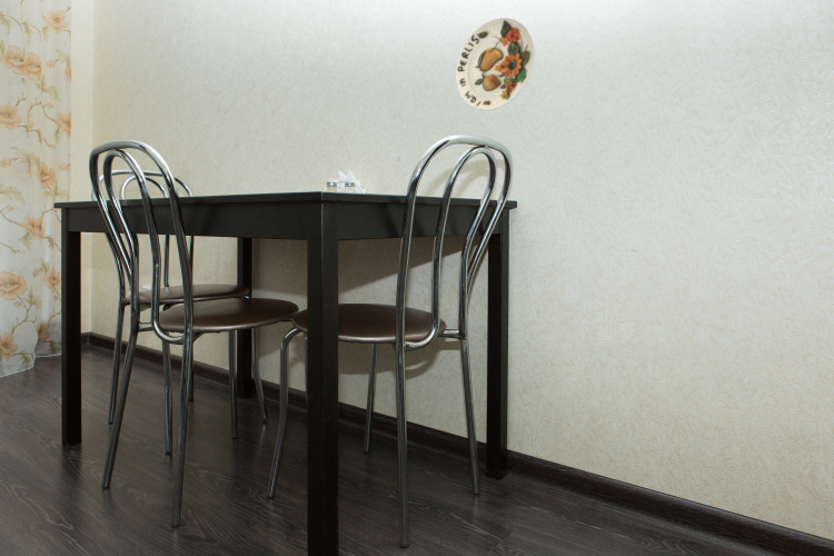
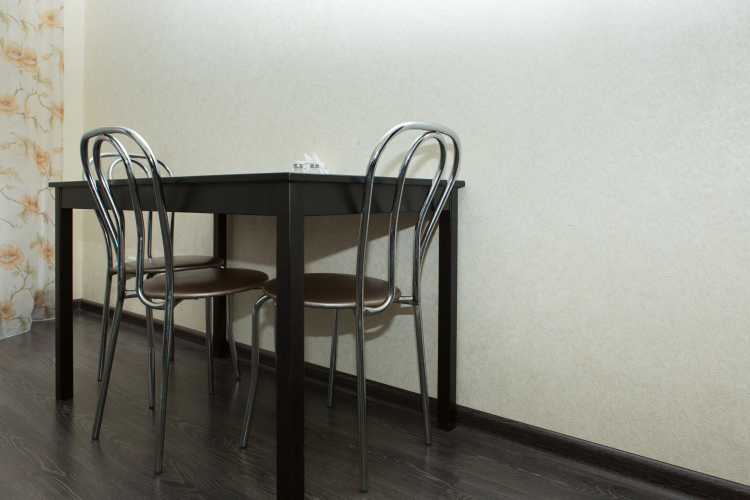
- decorative plate [455,17,536,111]
